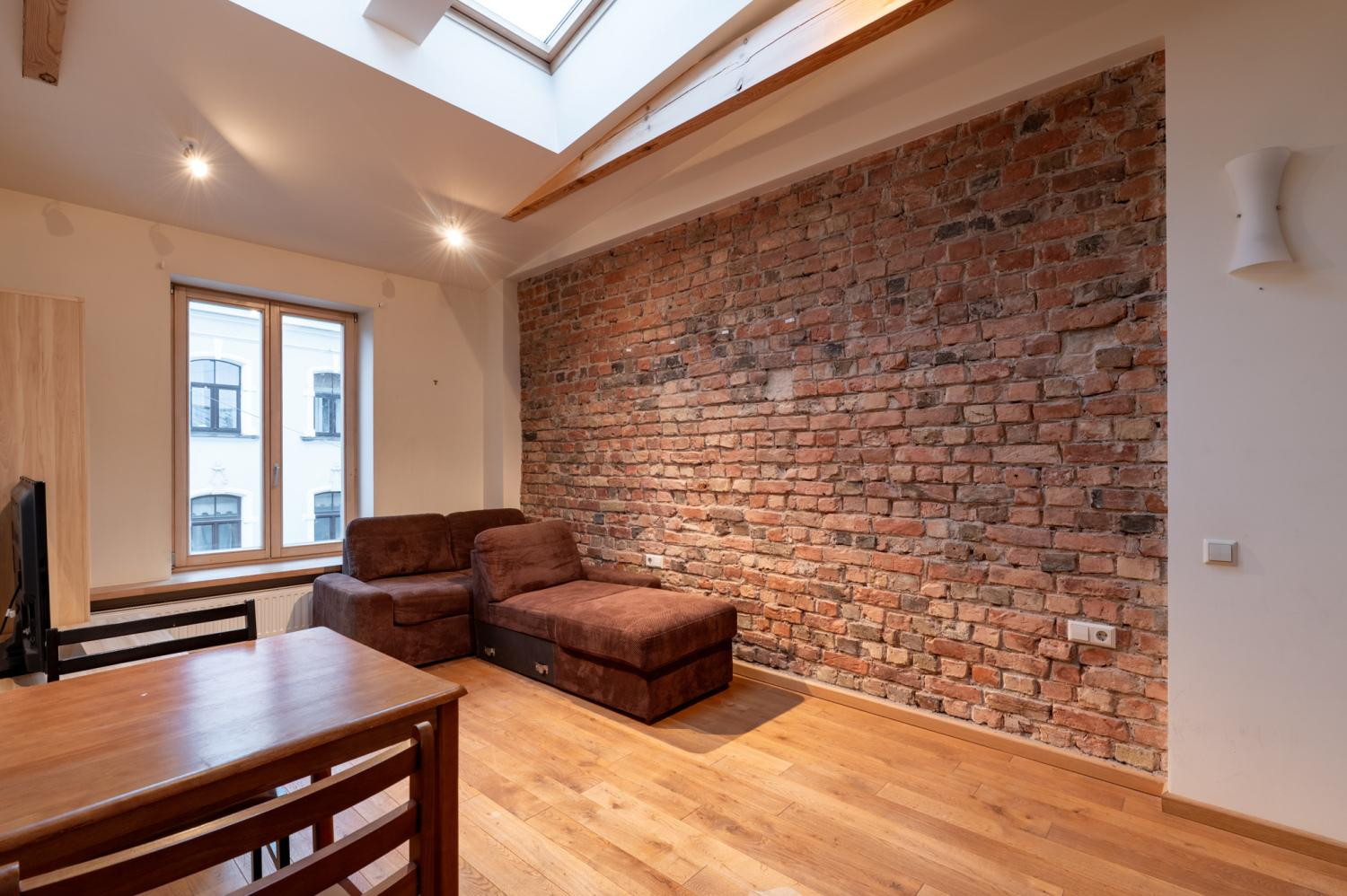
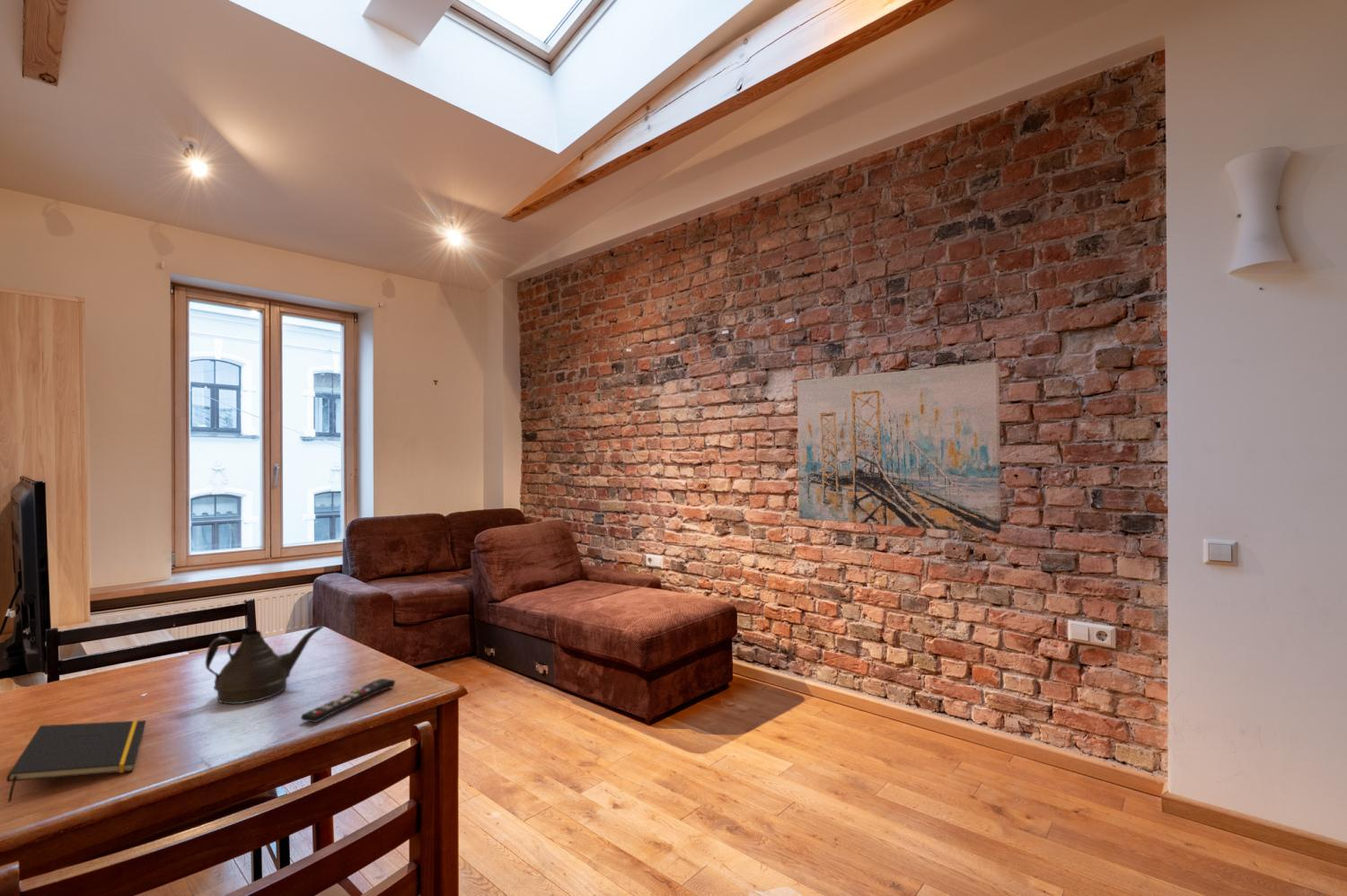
+ teapot [205,625,324,705]
+ wall art [797,362,1001,535]
+ remote control [300,678,396,724]
+ notepad [5,719,147,804]
